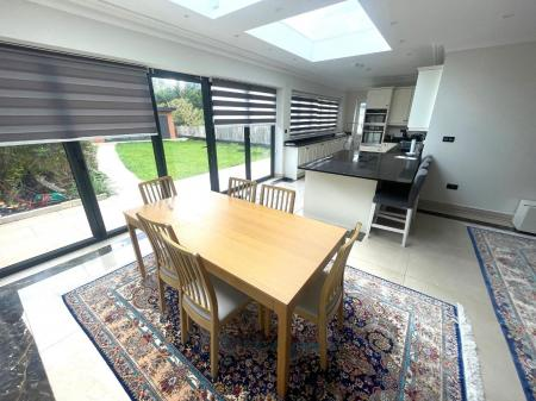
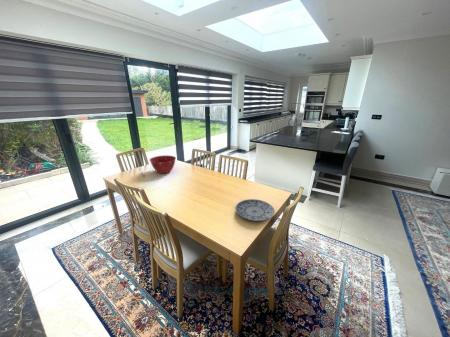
+ mixing bowl [149,154,177,174]
+ plate [235,198,276,222]
